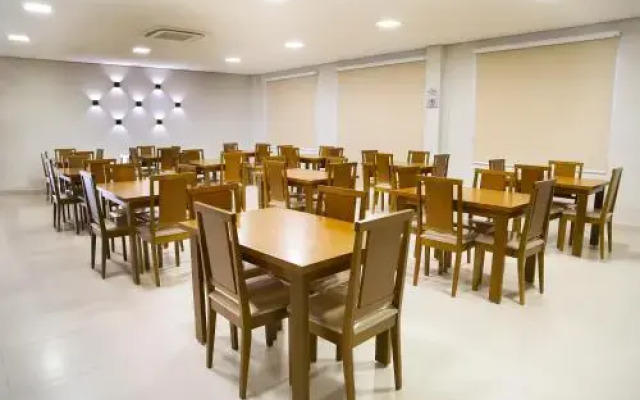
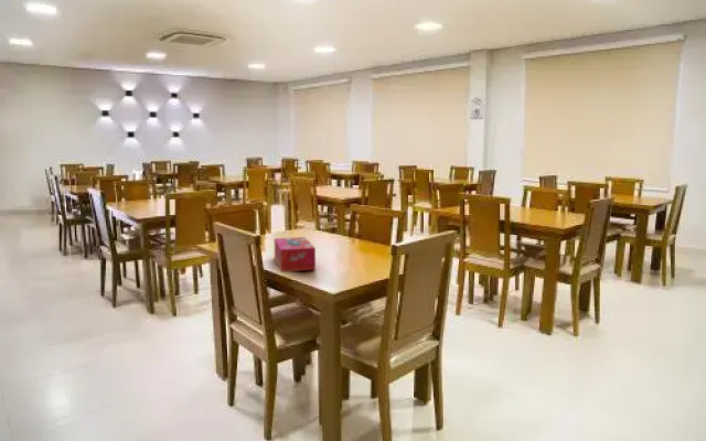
+ tissue box [274,236,317,273]
